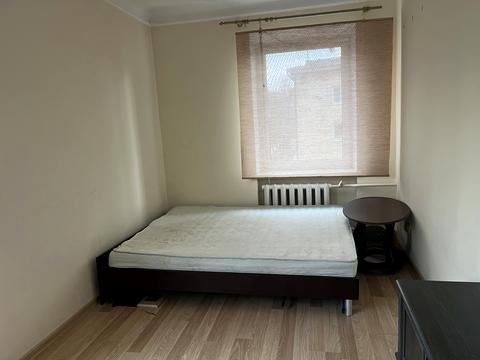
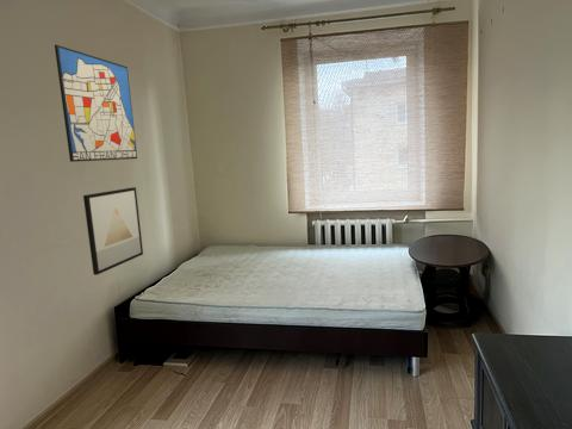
+ wall art [82,186,144,276]
+ wall art [54,44,138,163]
